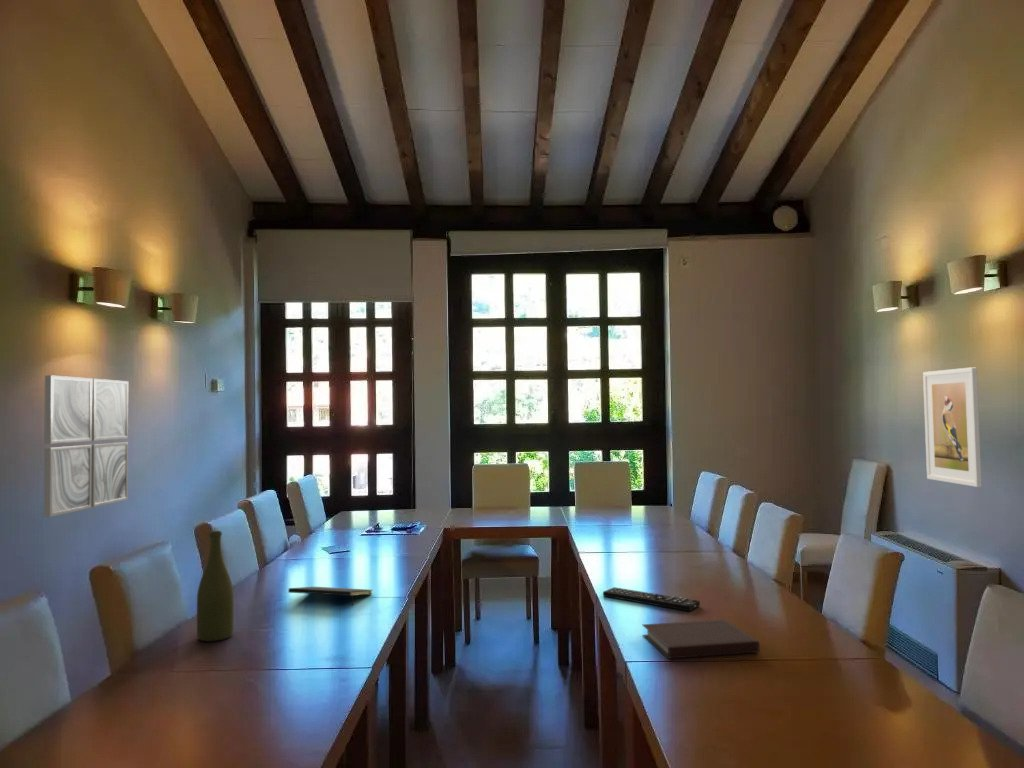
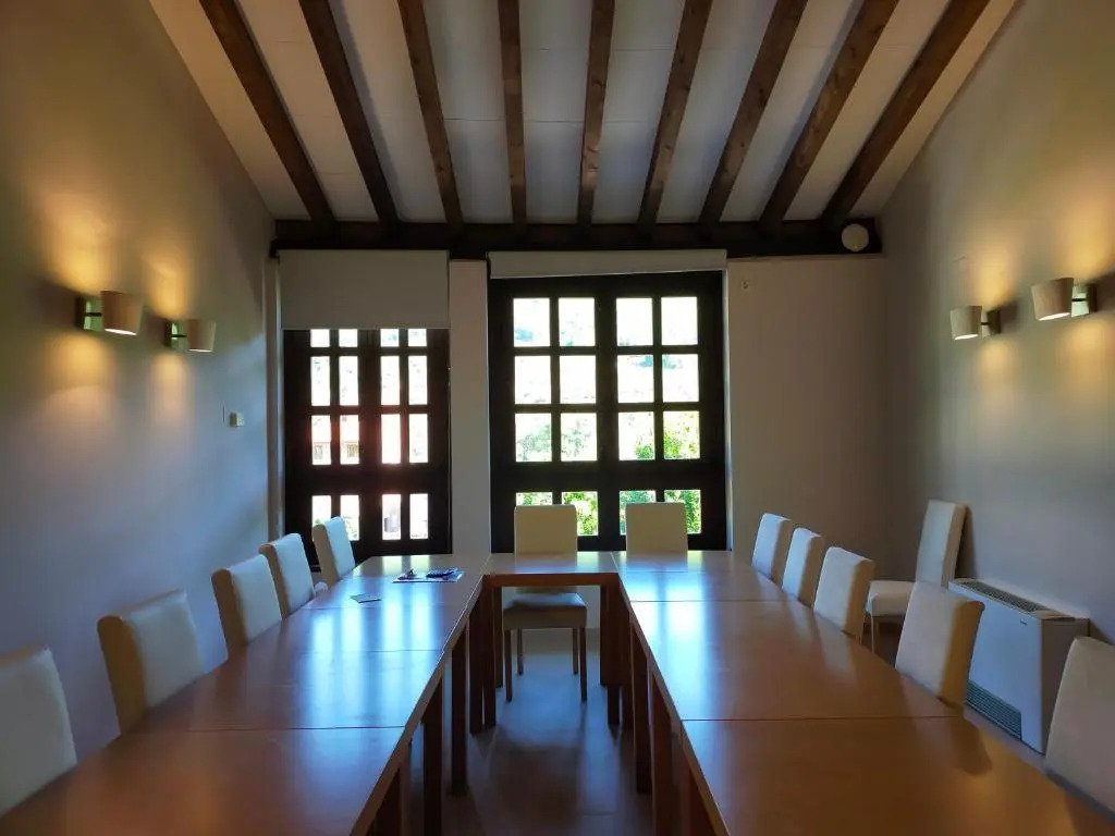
- notepad [287,586,374,607]
- remote control [602,586,701,612]
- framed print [922,366,983,488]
- wall art [43,374,129,518]
- bottle [196,530,235,642]
- notebook [641,618,761,659]
